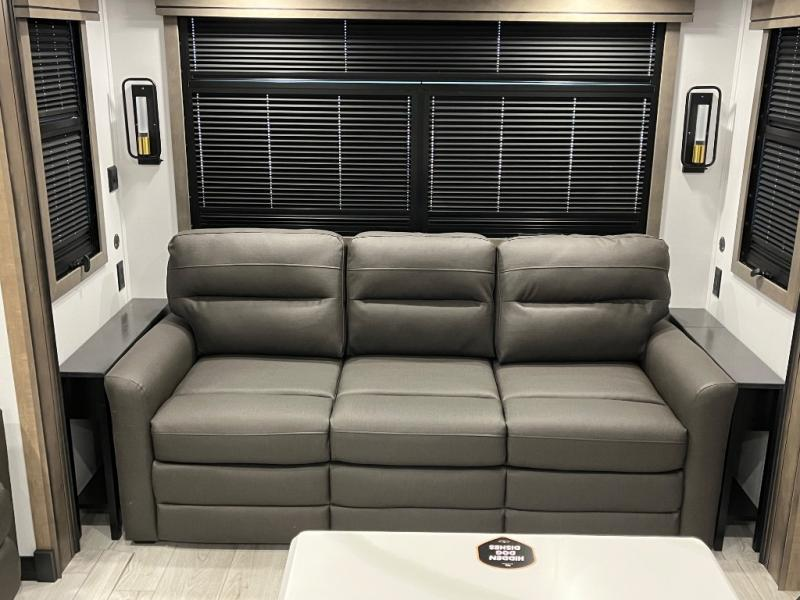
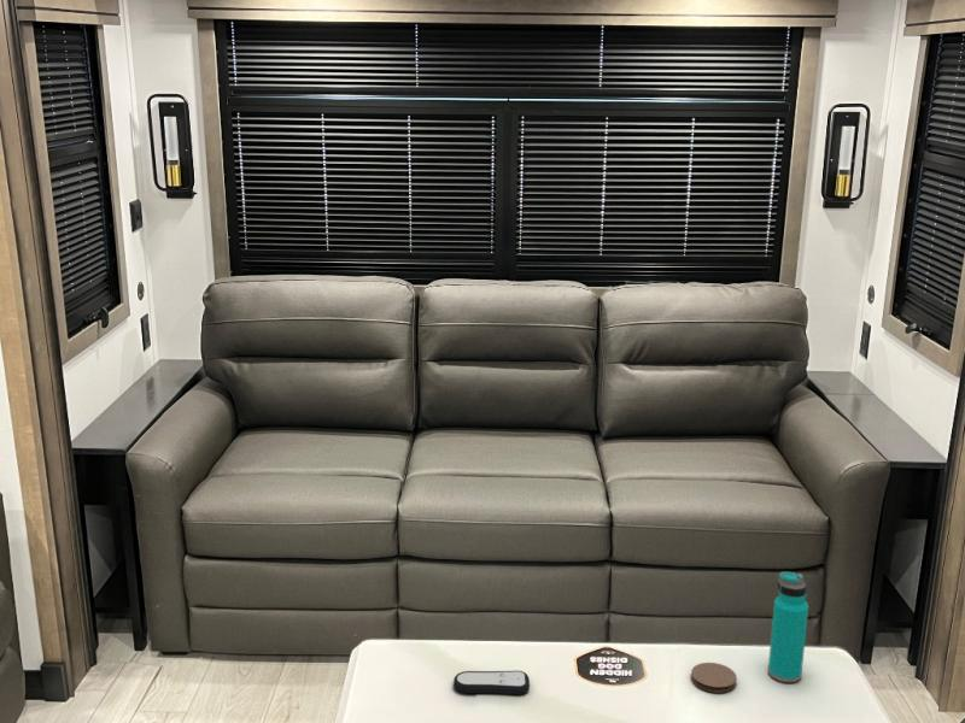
+ coaster [690,662,738,694]
+ remote control [452,670,531,695]
+ water bottle [767,571,809,683]
